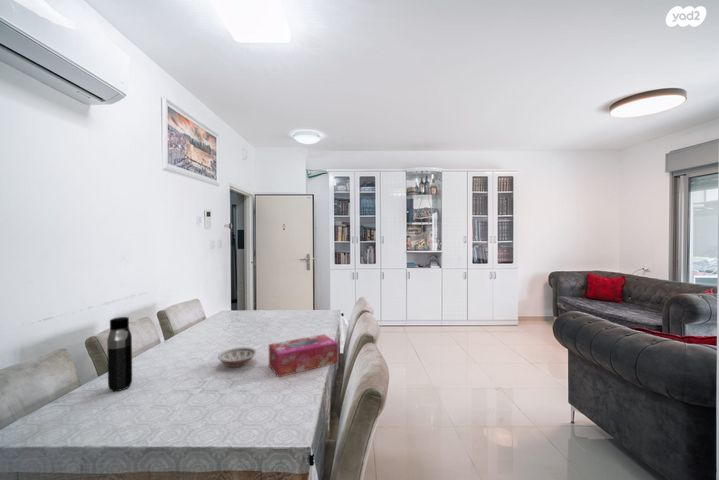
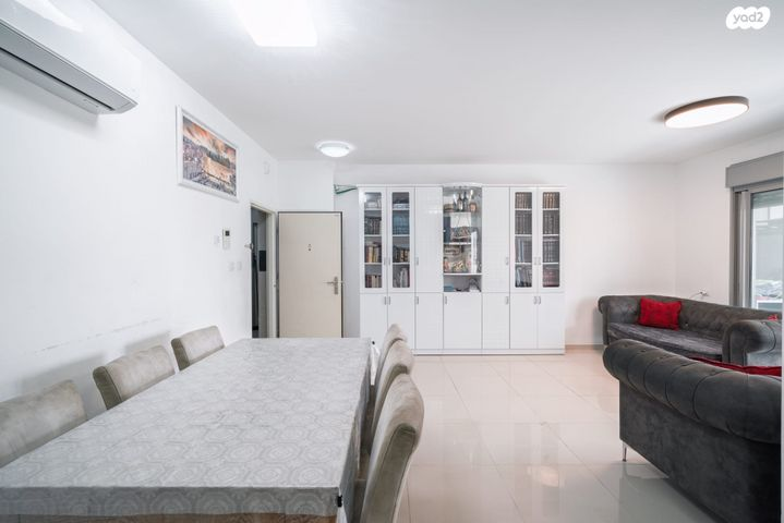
- bowl [217,346,257,368]
- water bottle [106,316,133,392]
- tissue box [268,333,339,378]
